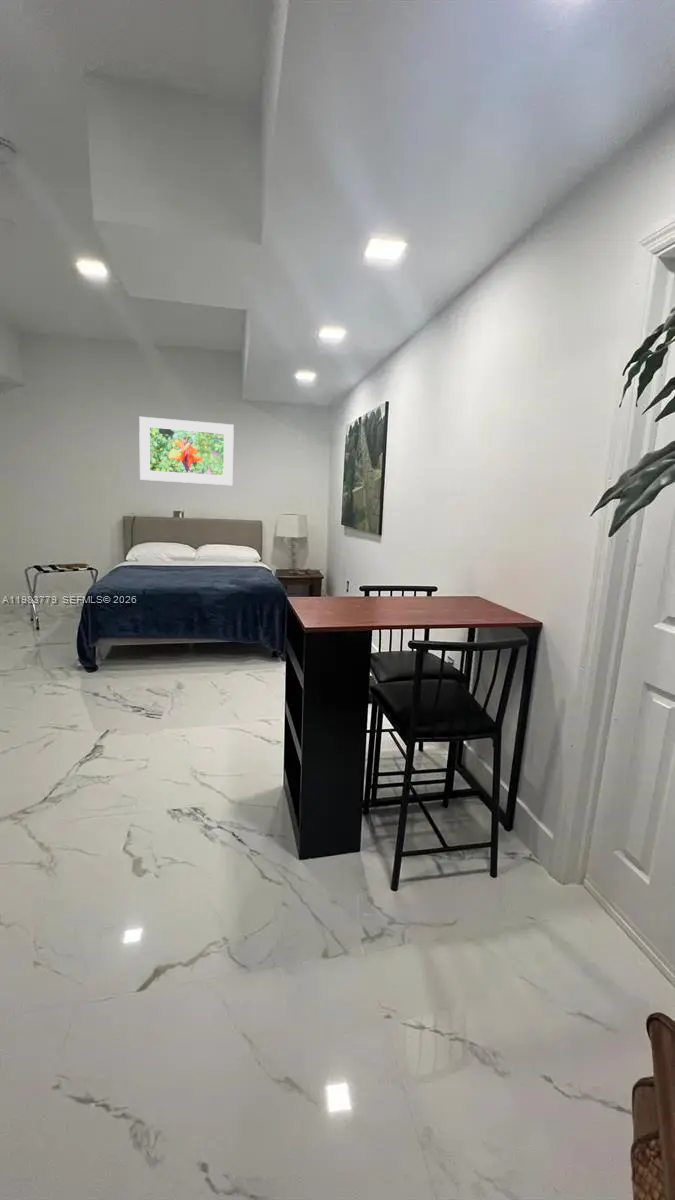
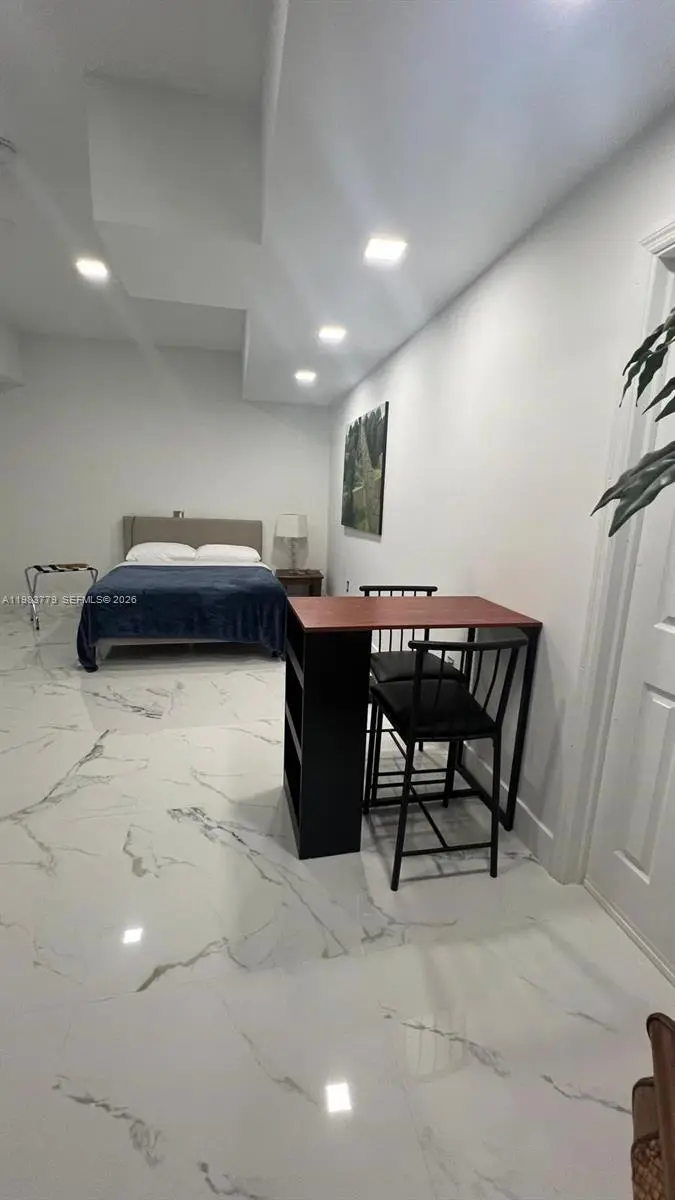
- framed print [138,416,235,486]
